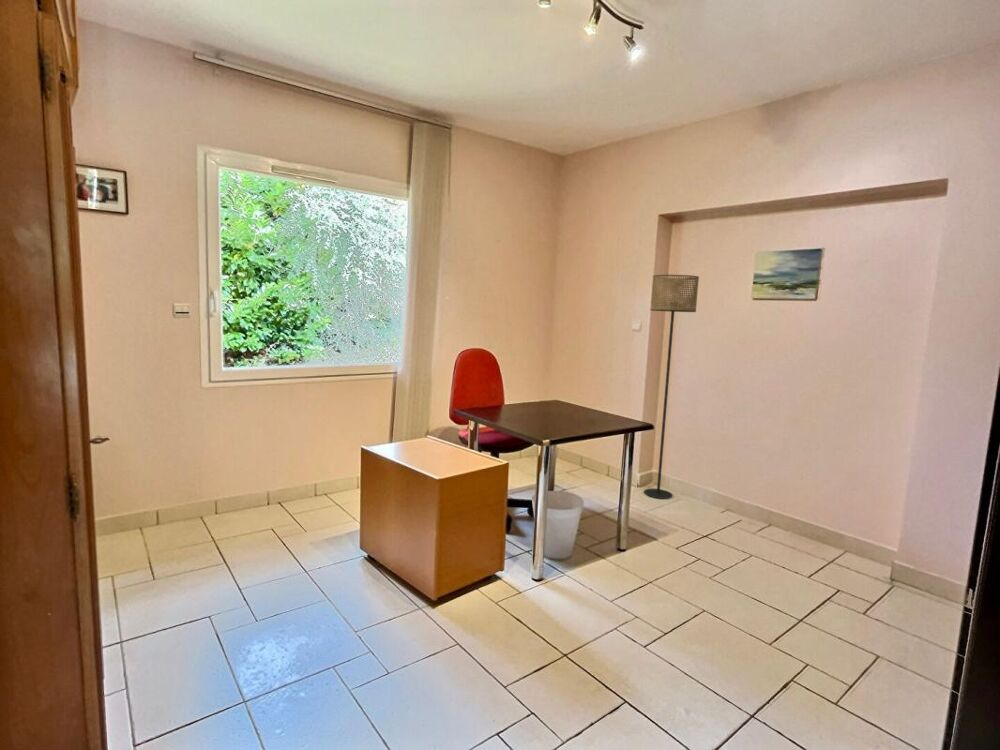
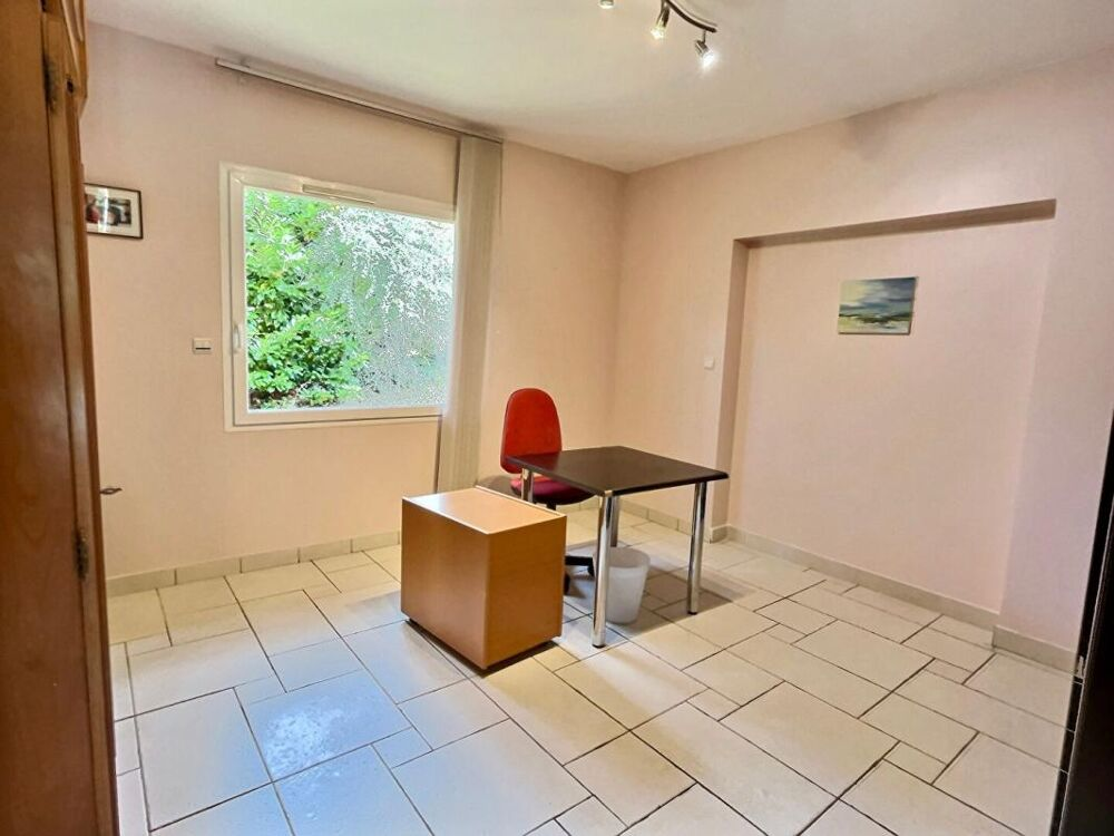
- floor lamp [643,274,700,500]
